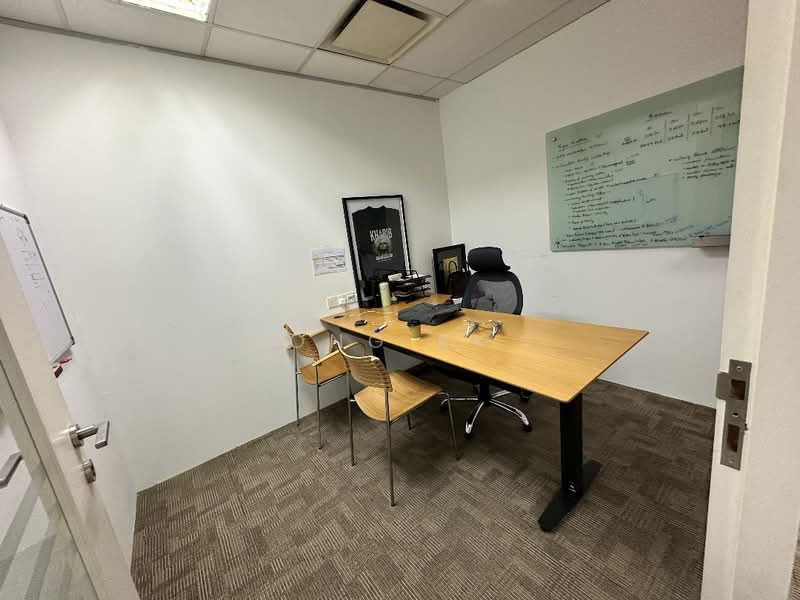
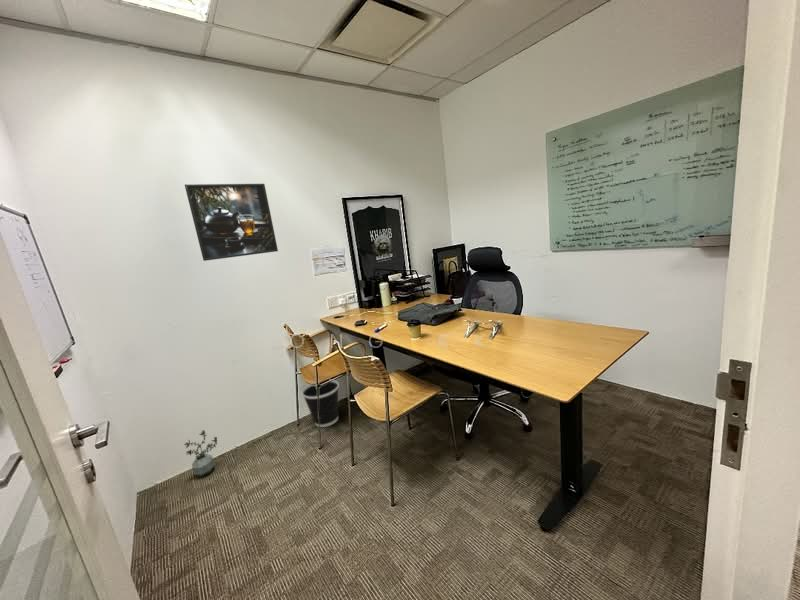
+ potted plant [183,429,218,477]
+ wastebasket [301,379,340,428]
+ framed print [184,183,279,262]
